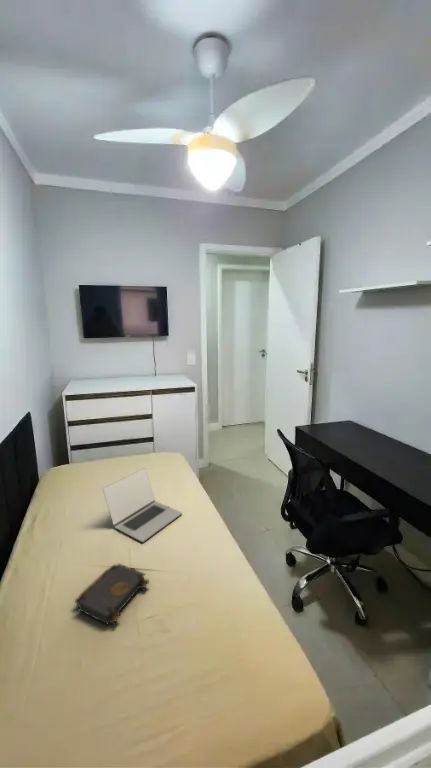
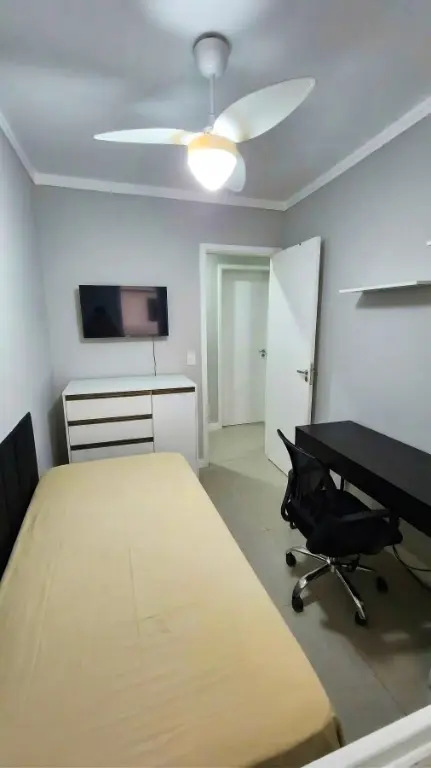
- laptop [102,467,183,543]
- book [74,563,150,626]
